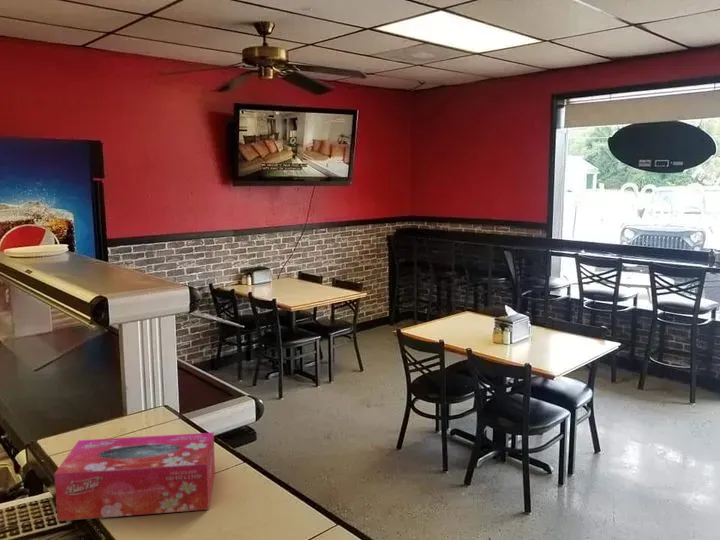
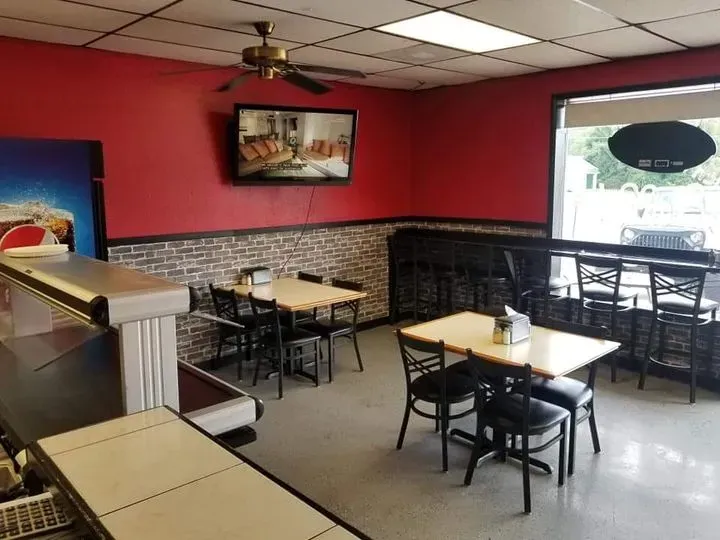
- tissue box [53,432,216,522]
